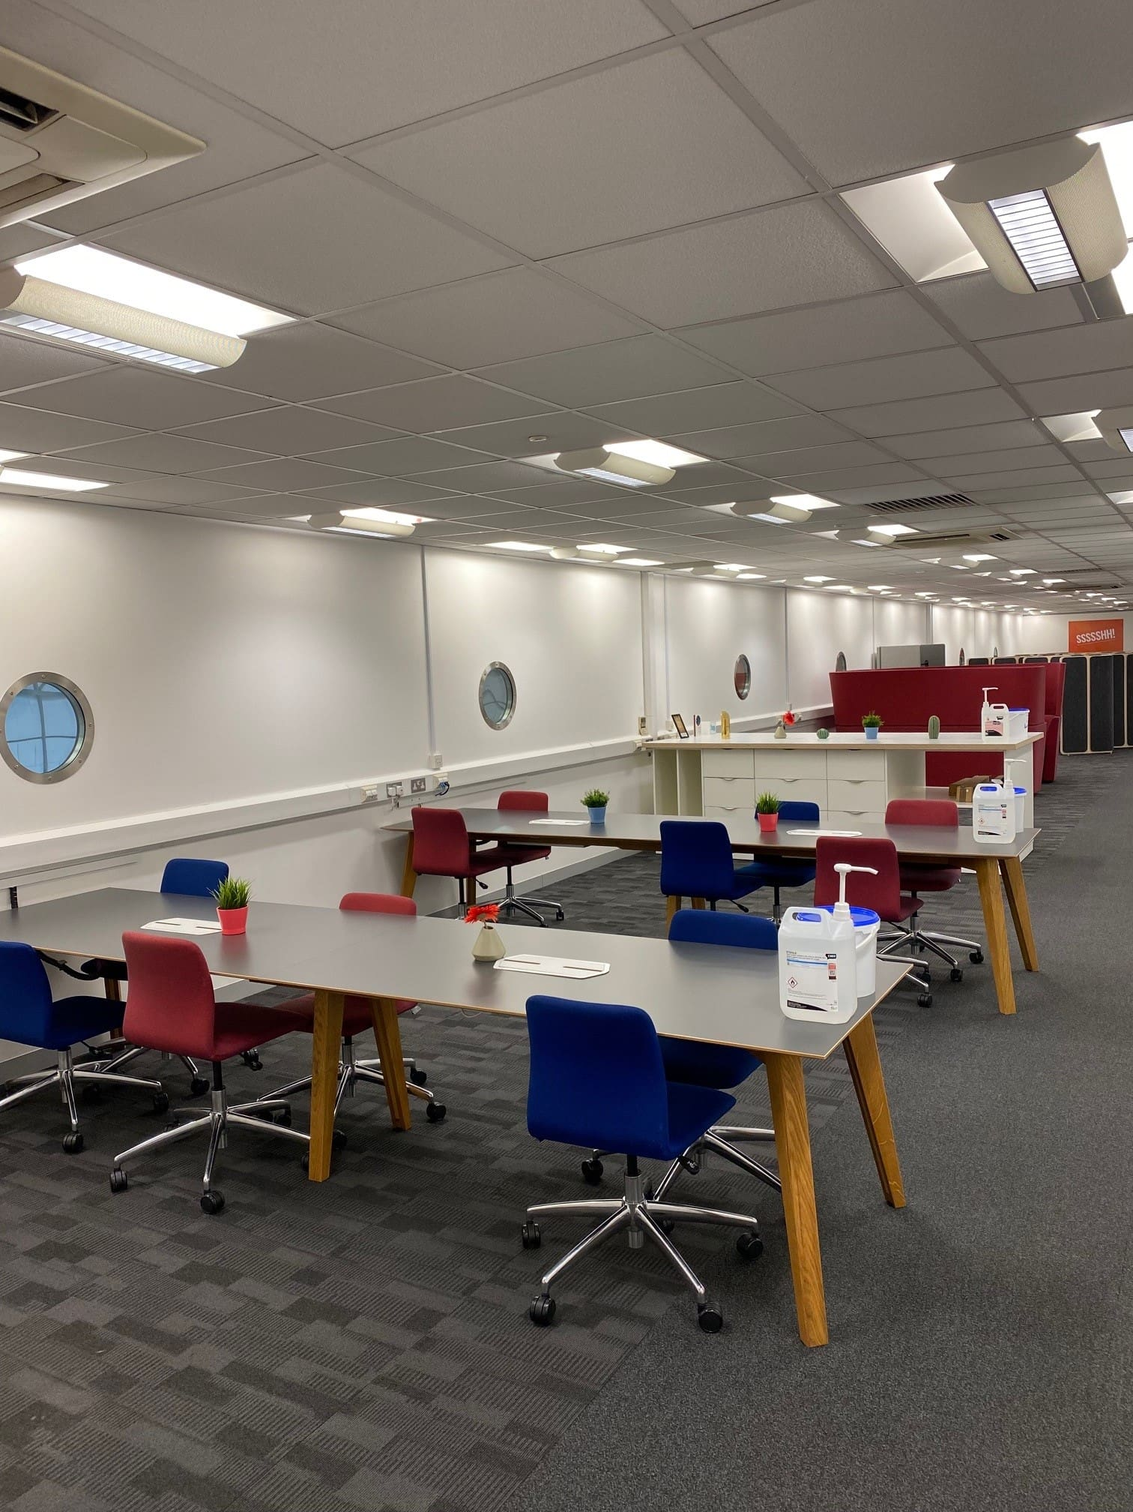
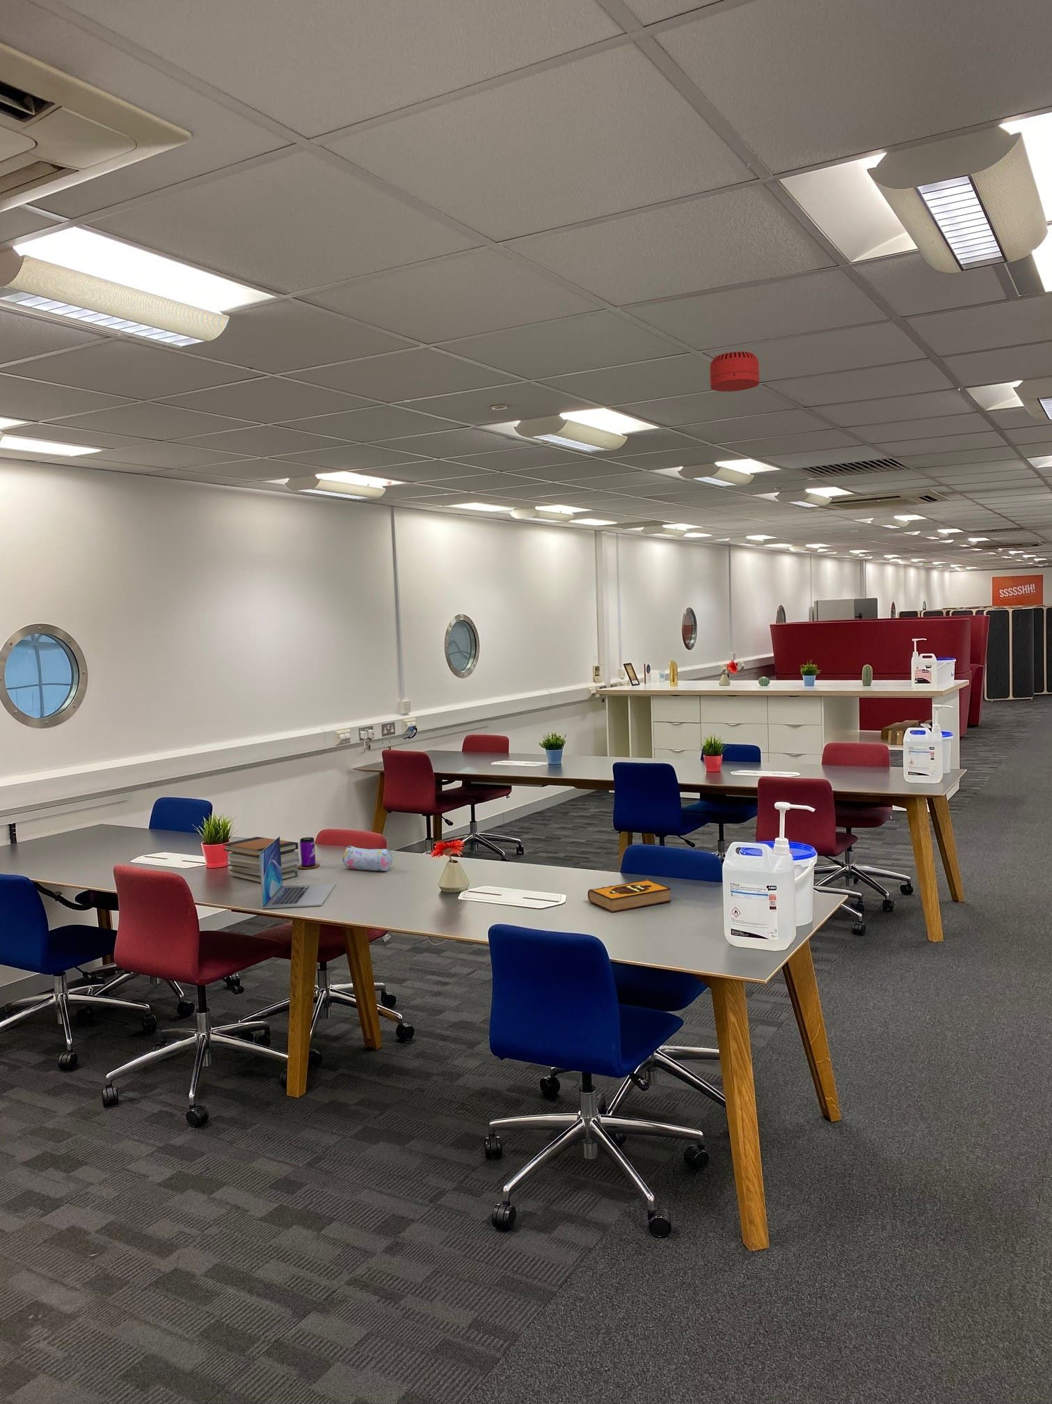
+ book stack [222,836,301,883]
+ hardback book [587,879,672,913]
+ beverage can [297,837,320,870]
+ smoke detector [709,350,760,392]
+ laptop [260,836,337,909]
+ pencil case [343,846,393,872]
